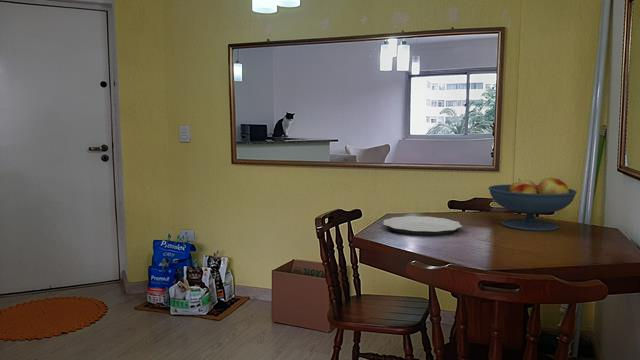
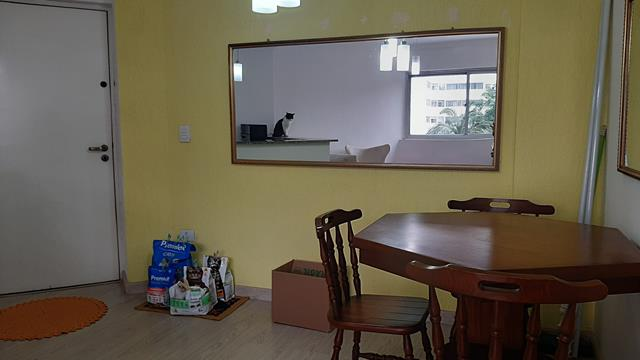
- fruit bowl [487,177,578,232]
- plate [382,215,463,236]
